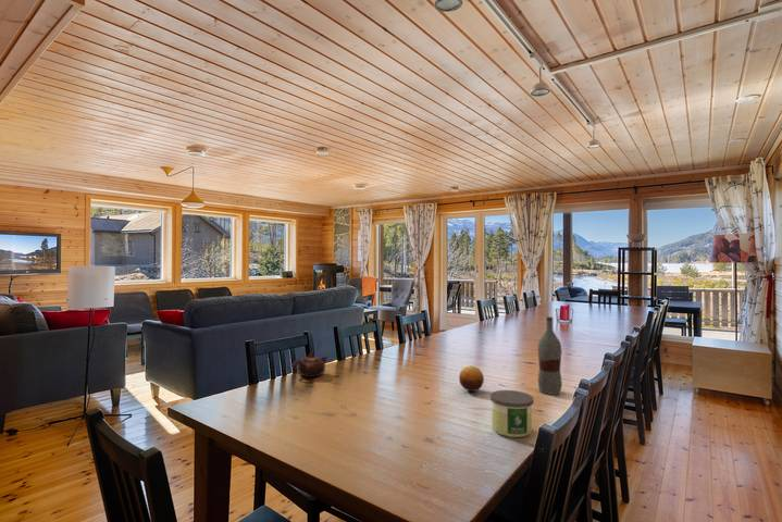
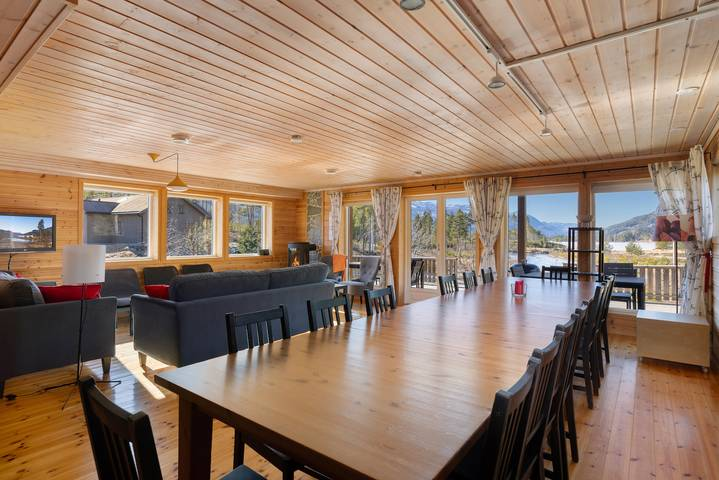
- fruit [458,365,485,393]
- bottle [536,315,563,396]
- candle [489,389,535,438]
- teapot [291,351,328,378]
